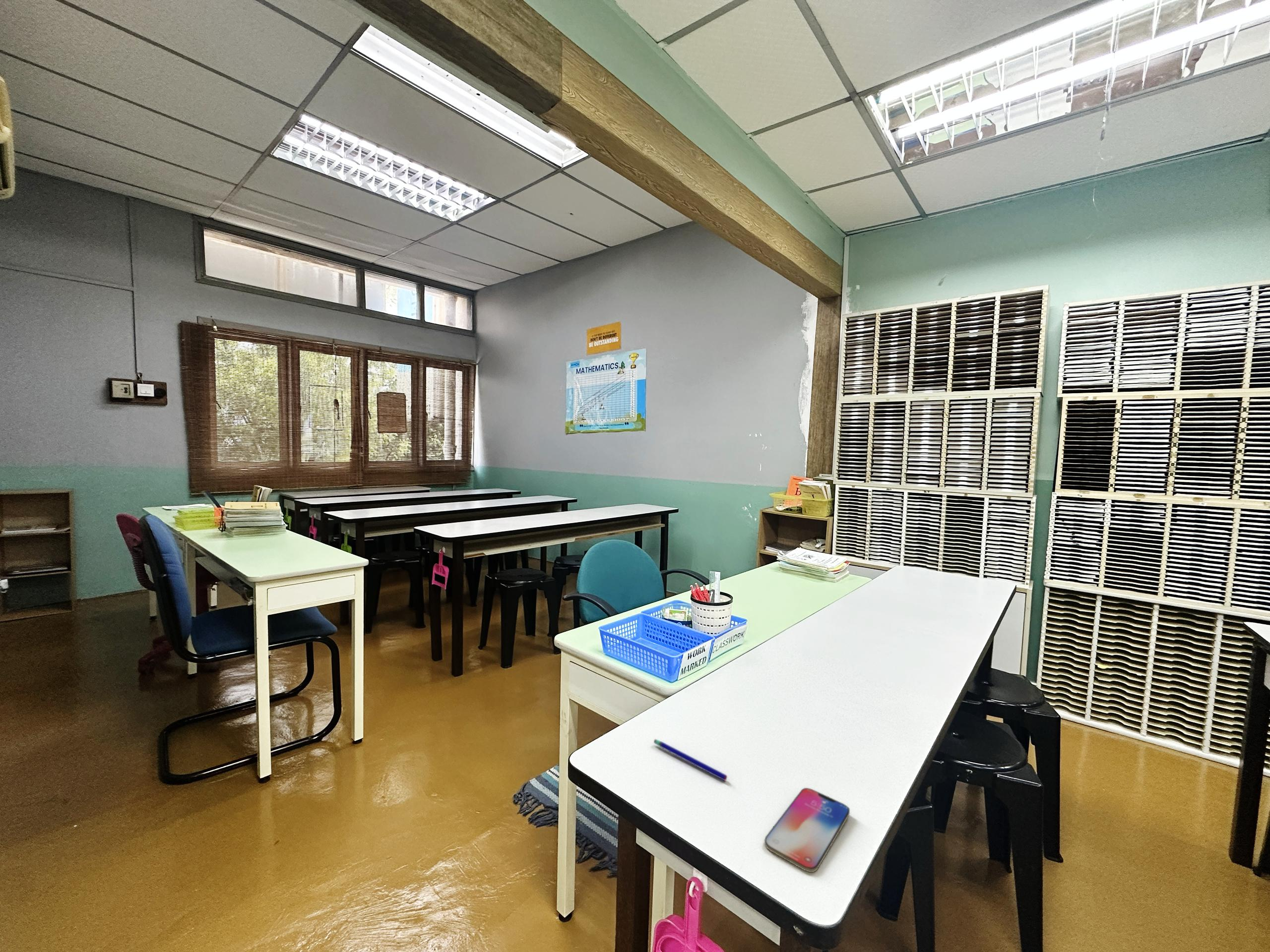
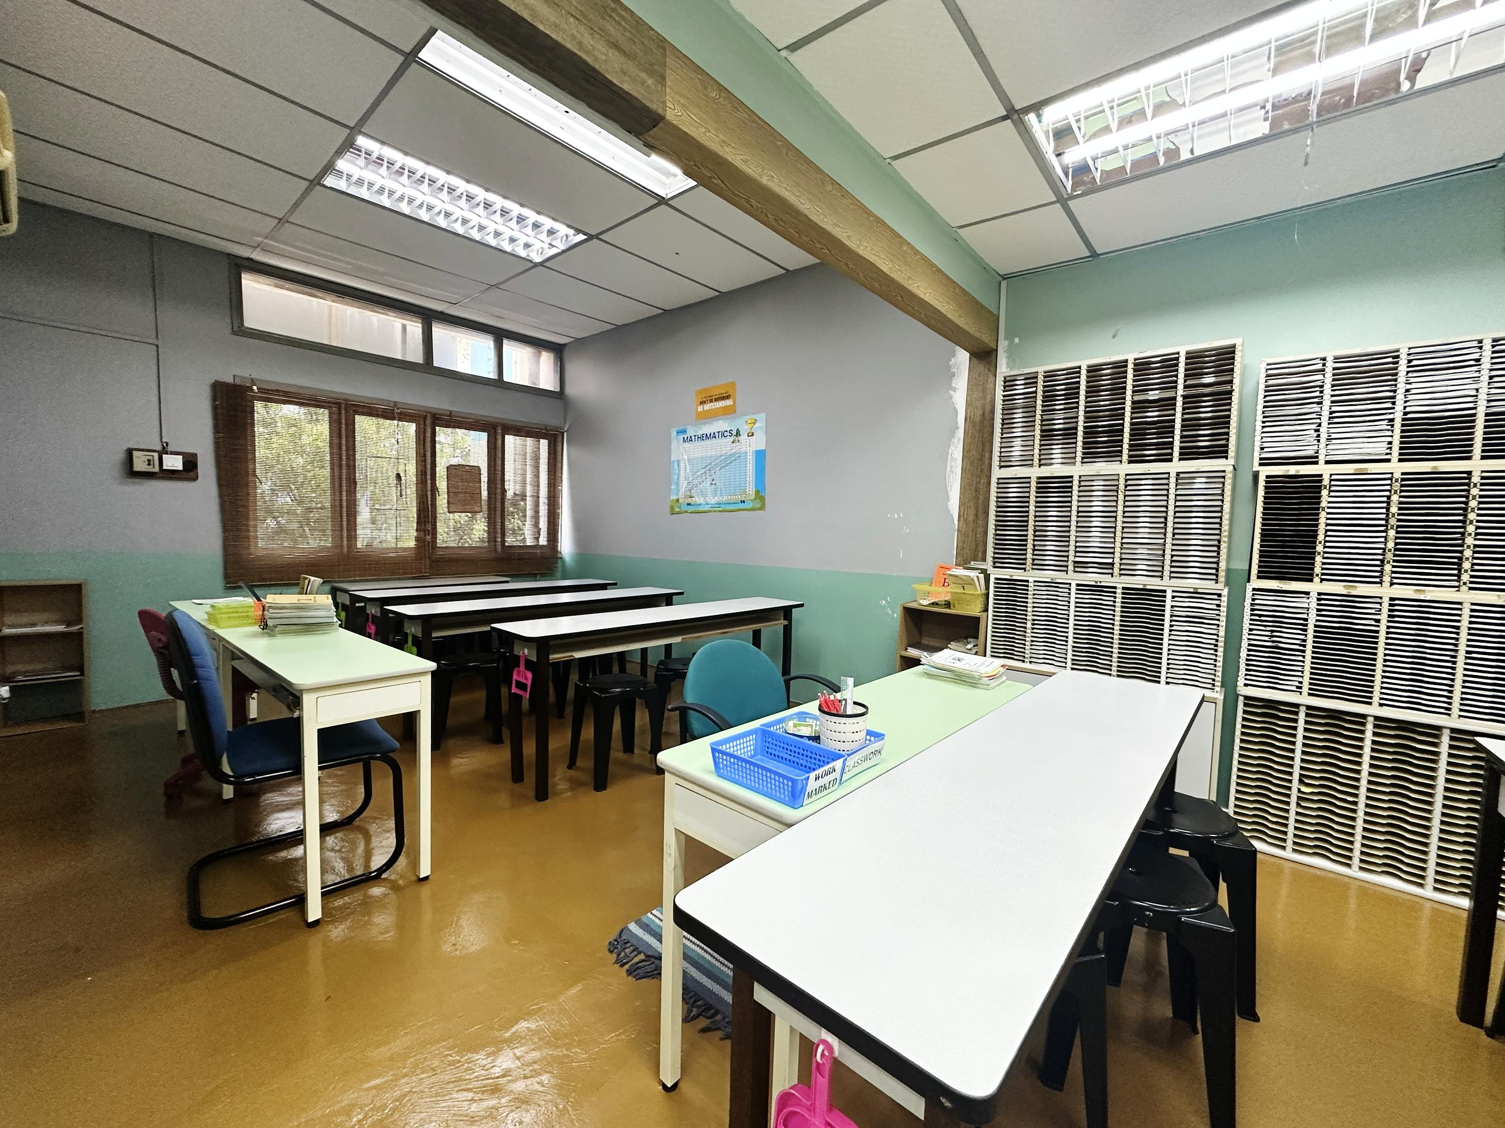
- pen [653,739,728,781]
- smartphone [764,787,850,873]
